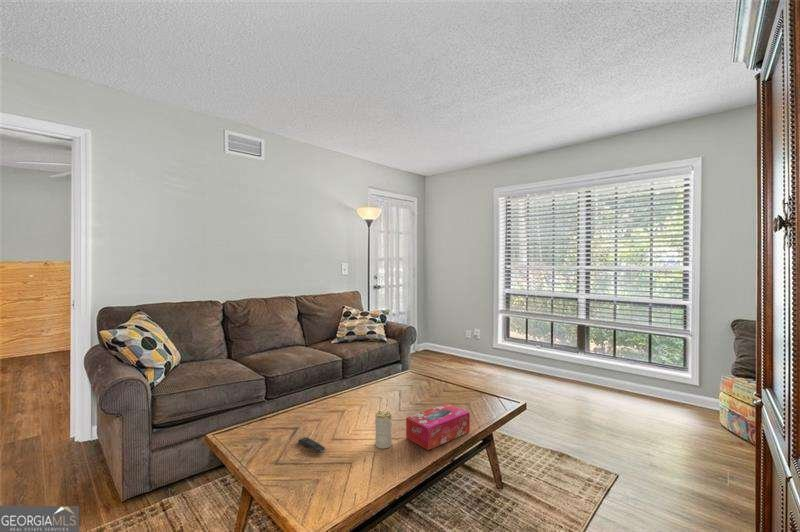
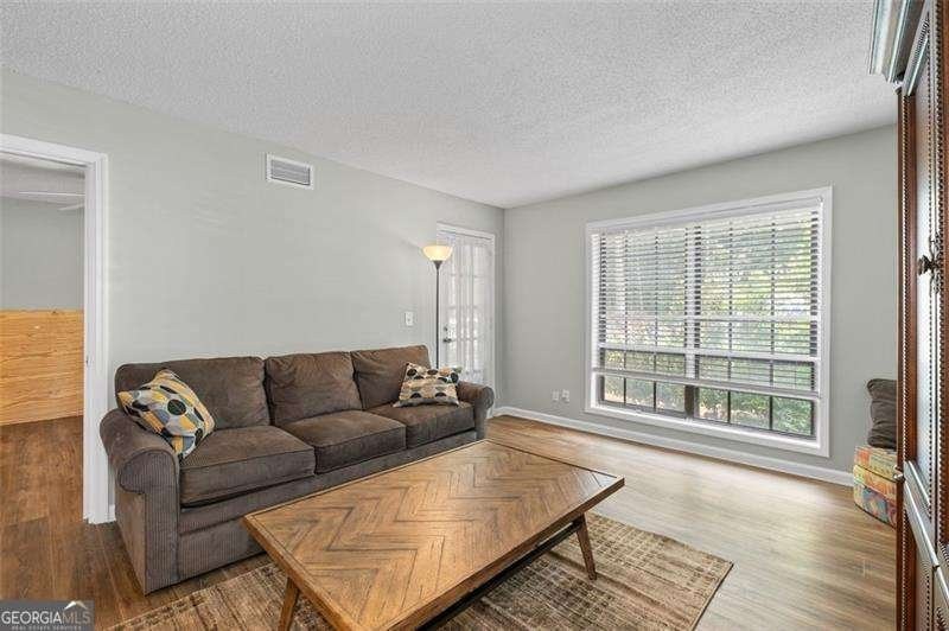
- tissue box [405,402,471,451]
- remote control [297,436,326,454]
- candle [374,409,393,449]
